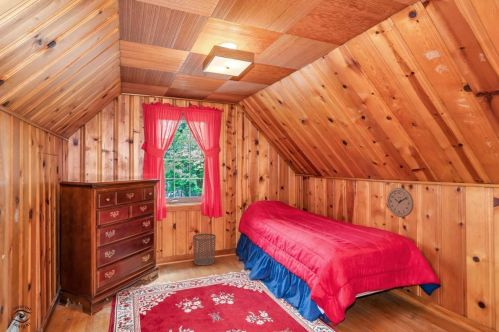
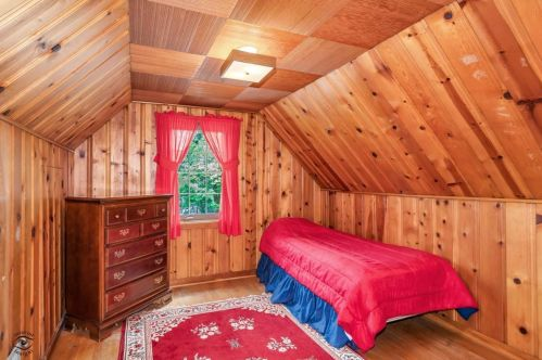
- wall clock [386,187,415,218]
- waste bin [192,233,217,267]
